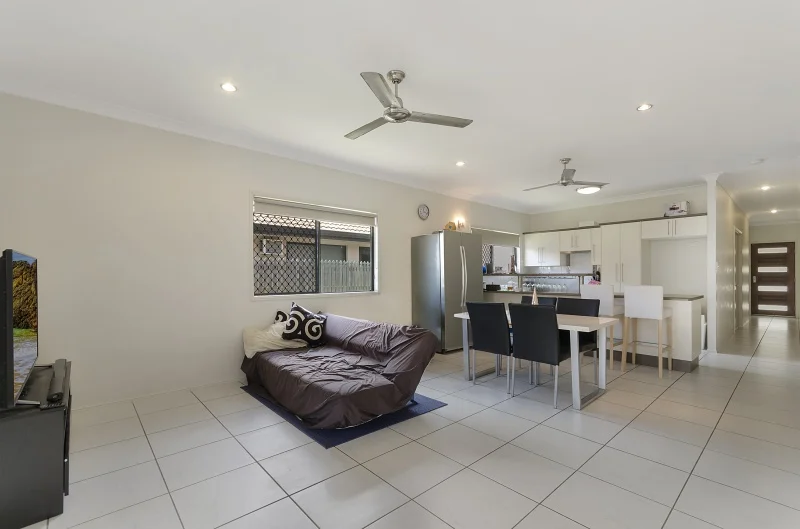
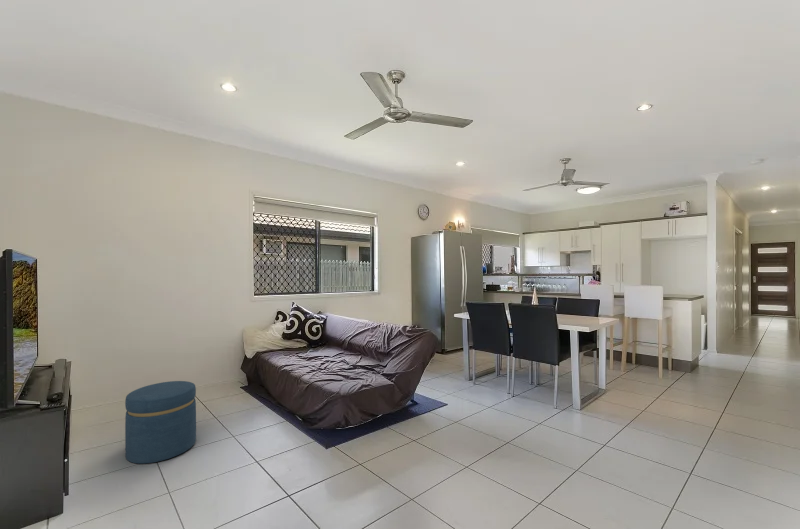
+ ottoman [124,380,197,465]
